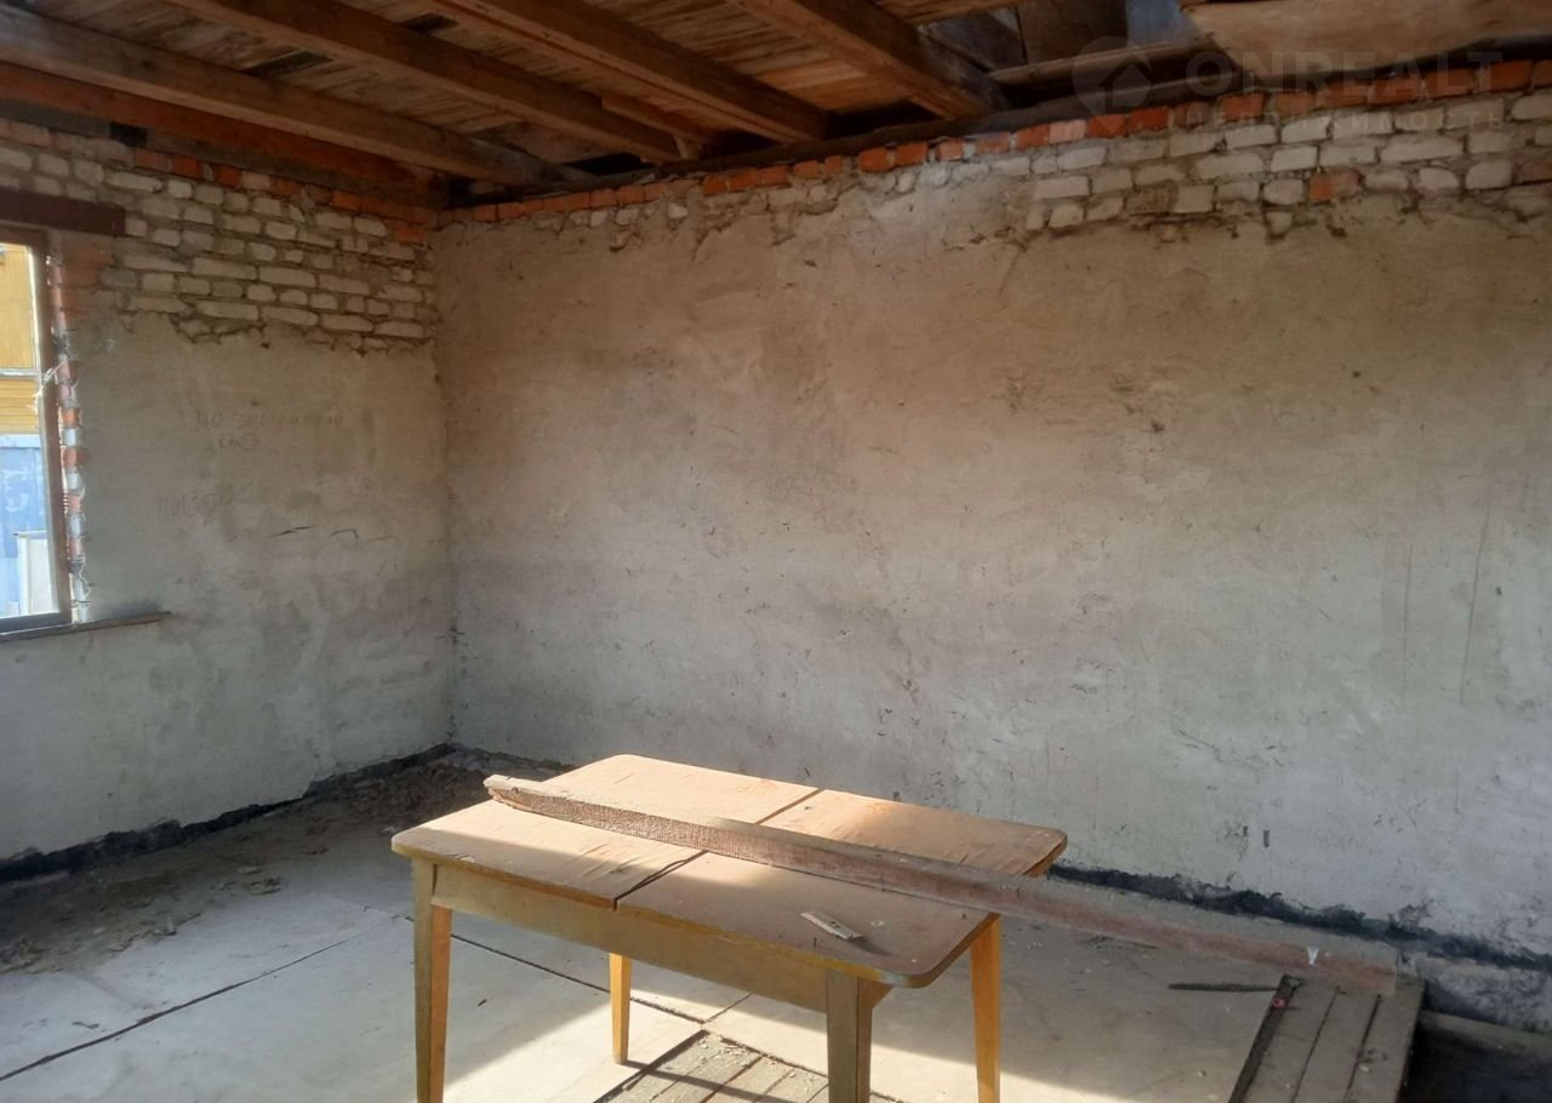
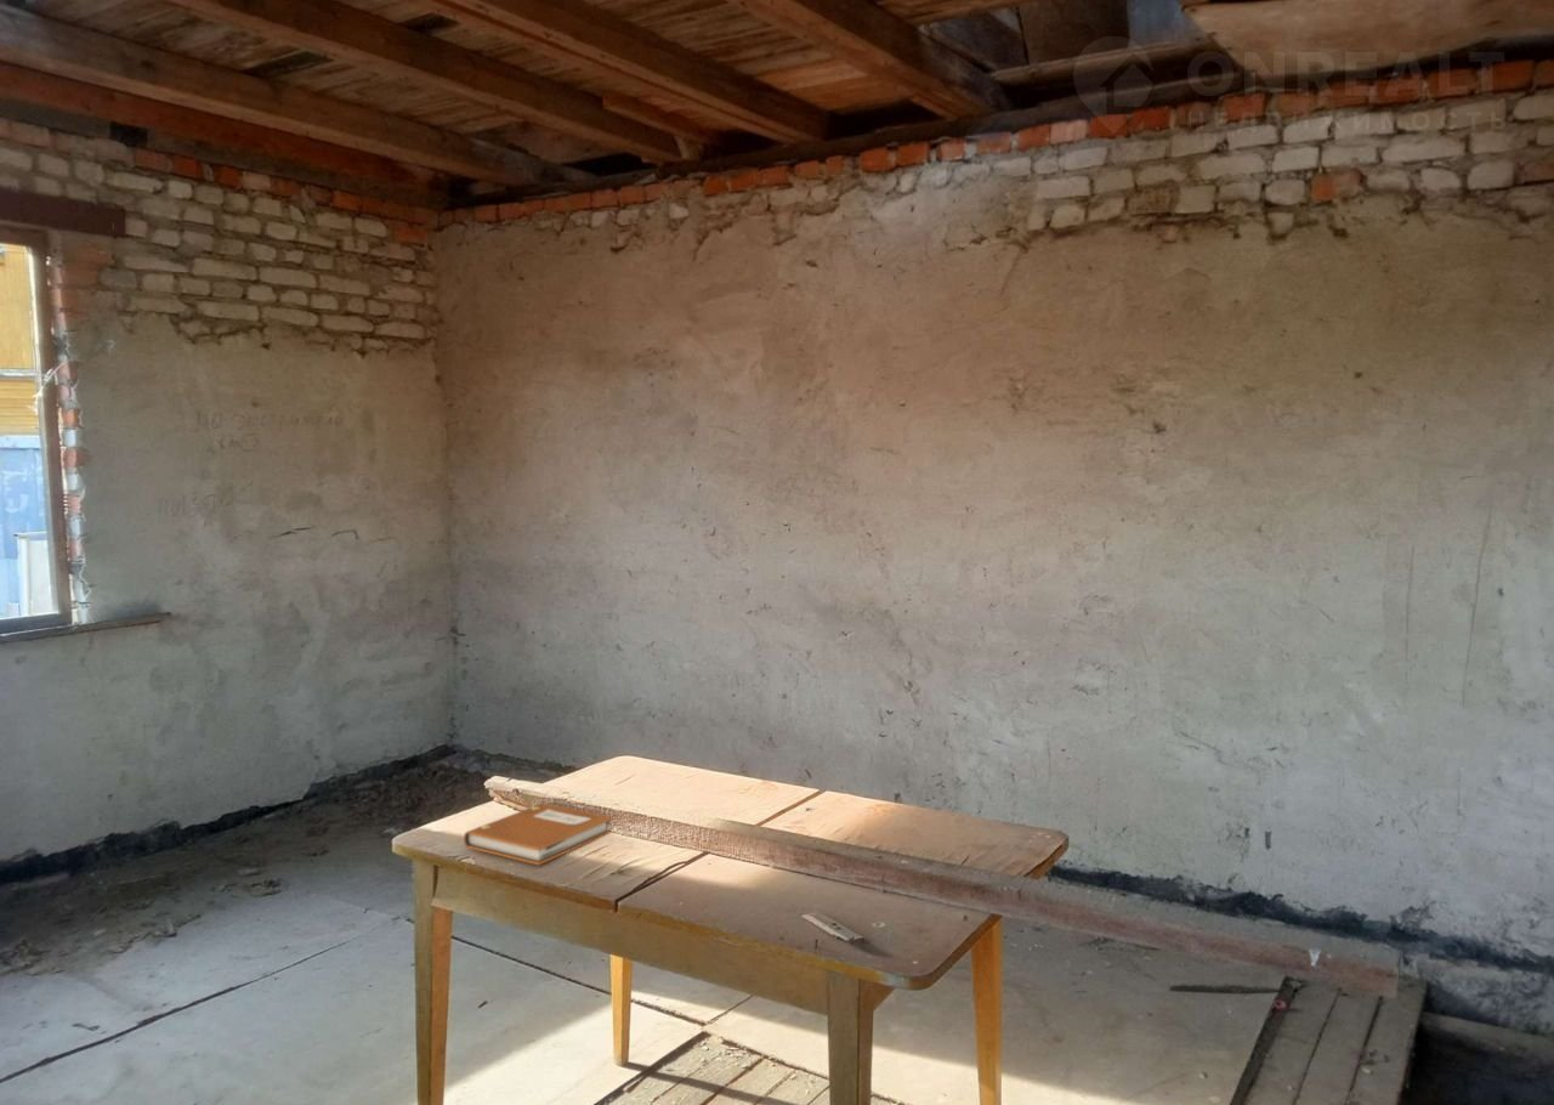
+ notebook [463,803,613,866]
